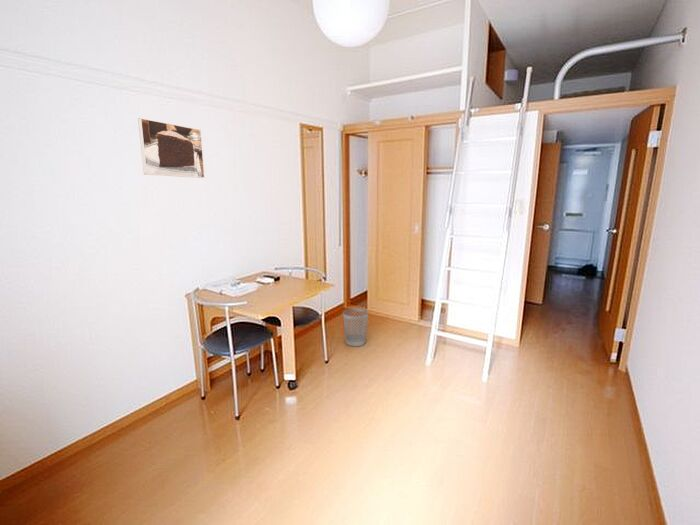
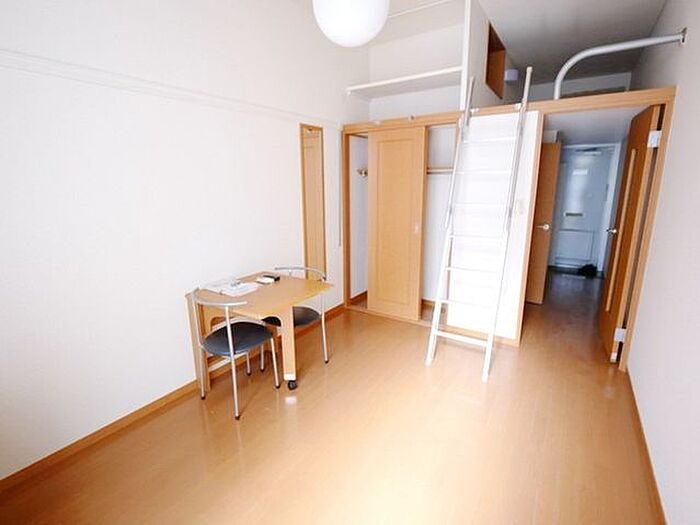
- wastebasket [342,308,369,347]
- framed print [137,117,206,179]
